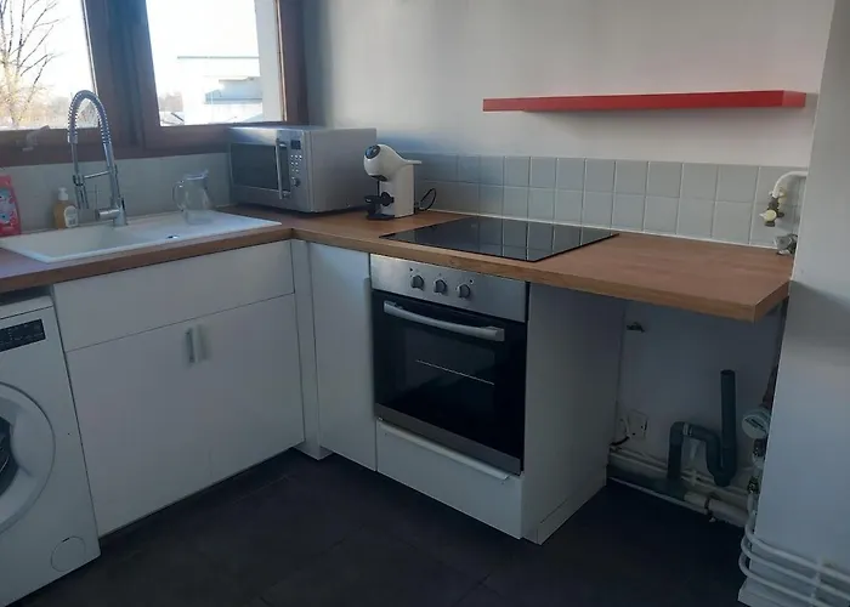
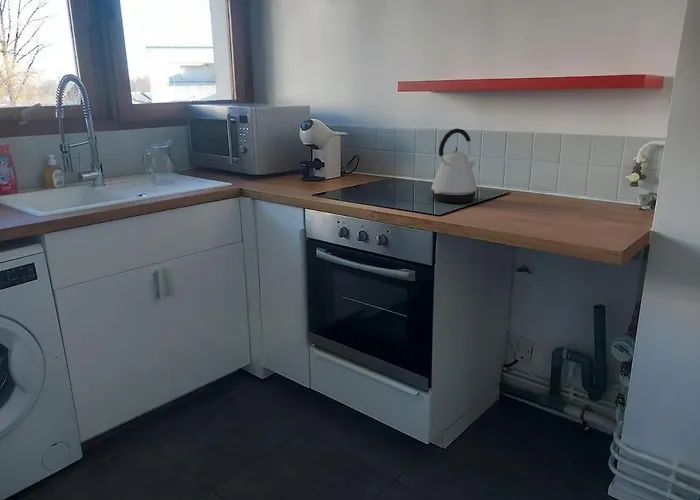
+ kettle [431,127,478,204]
